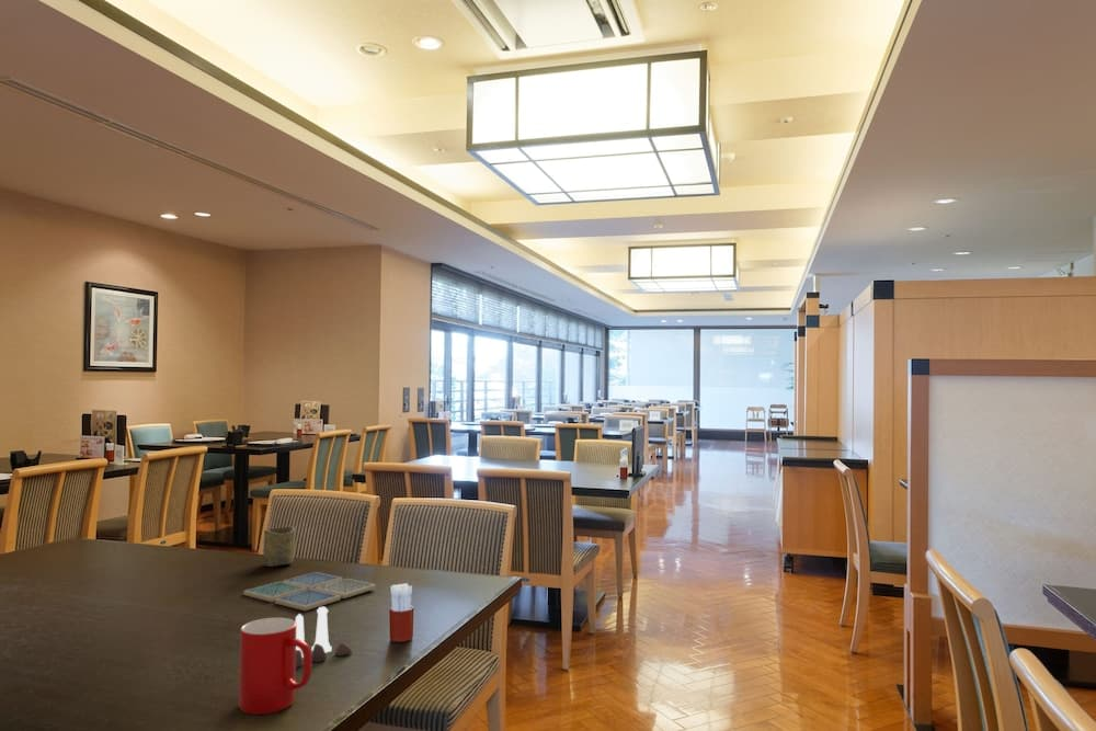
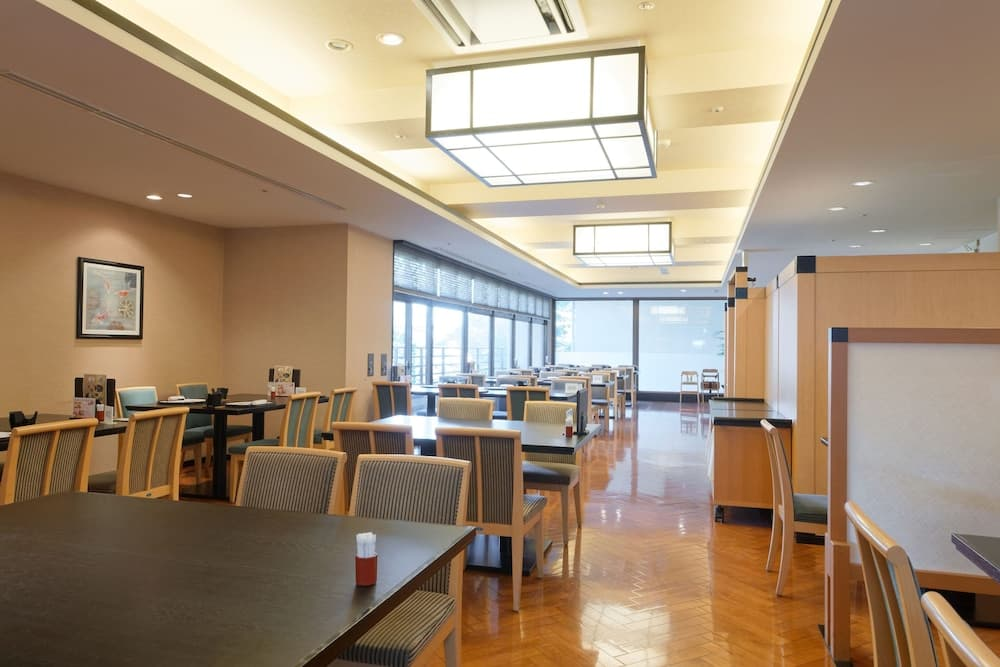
- cup [263,525,296,568]
- salt and pepper shaker set [295,606,353,669]
- cup [238,617,312,716]
- drink coaster [242,571,377,612]
